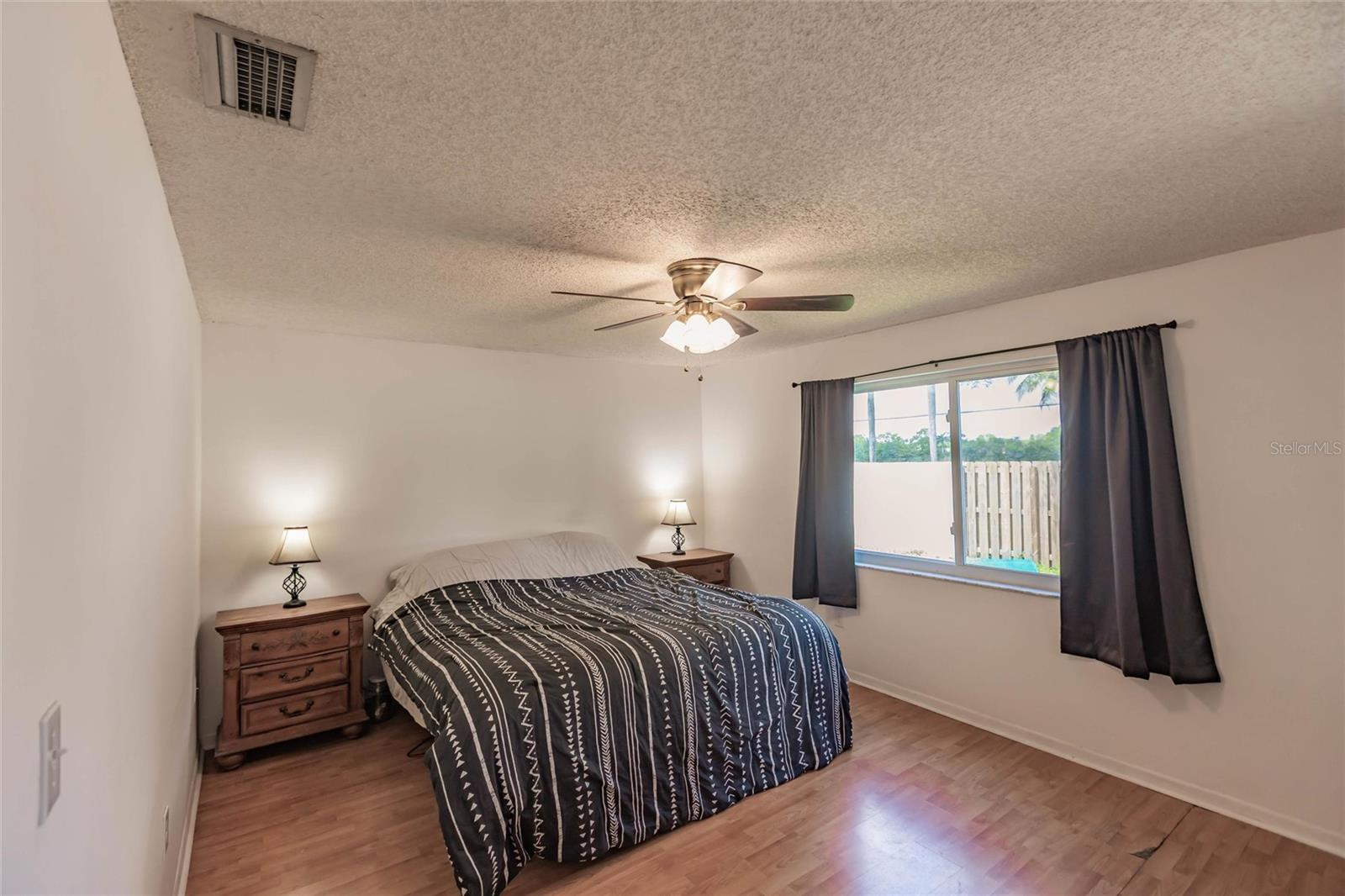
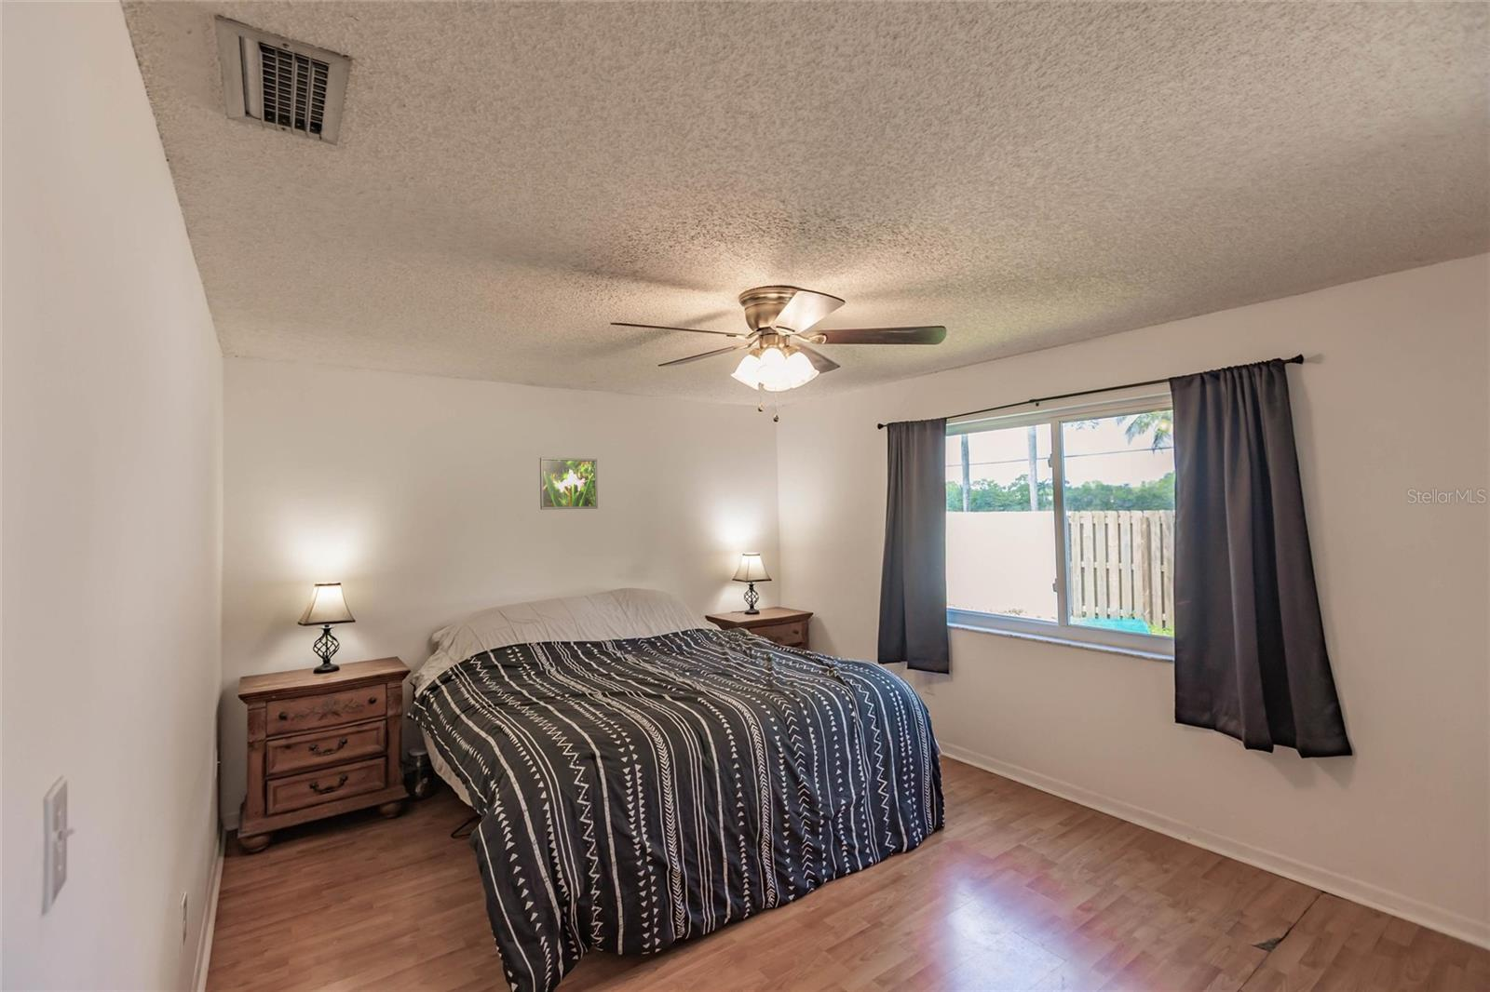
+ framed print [540,457,599,510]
